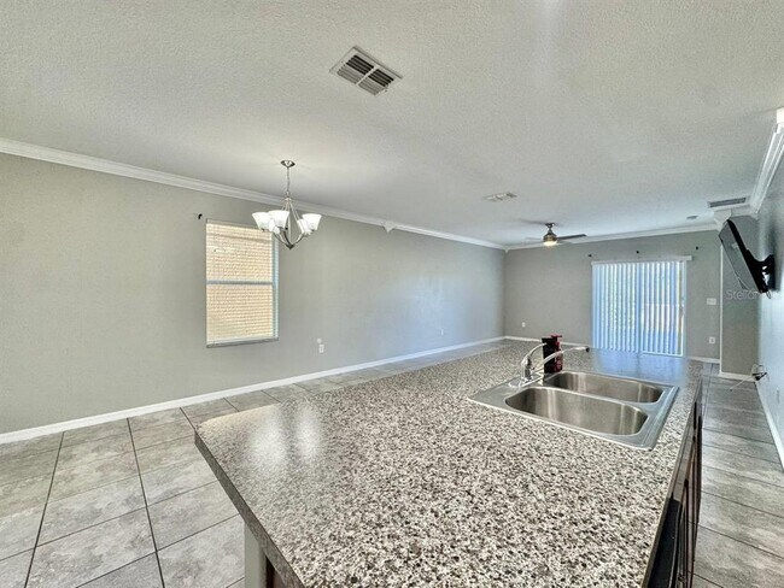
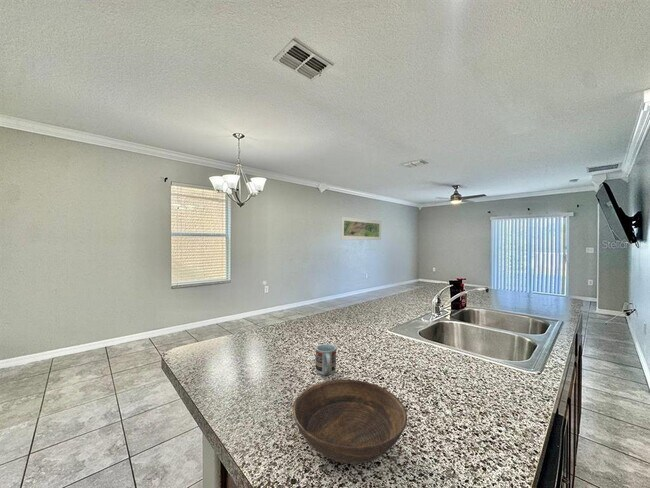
+ bowl [291,378,409,465]
+ cup [315,343,337,376]
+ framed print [340,216,382,241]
